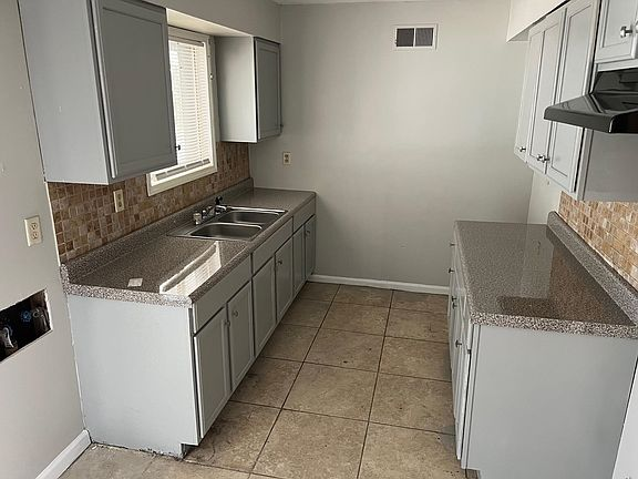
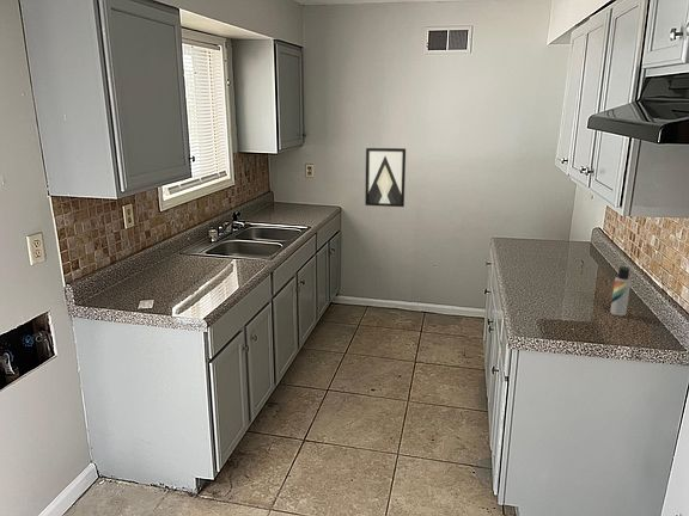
+ wall art [364,147,407,208]
+ lotion bottle [610,265,632,318]
